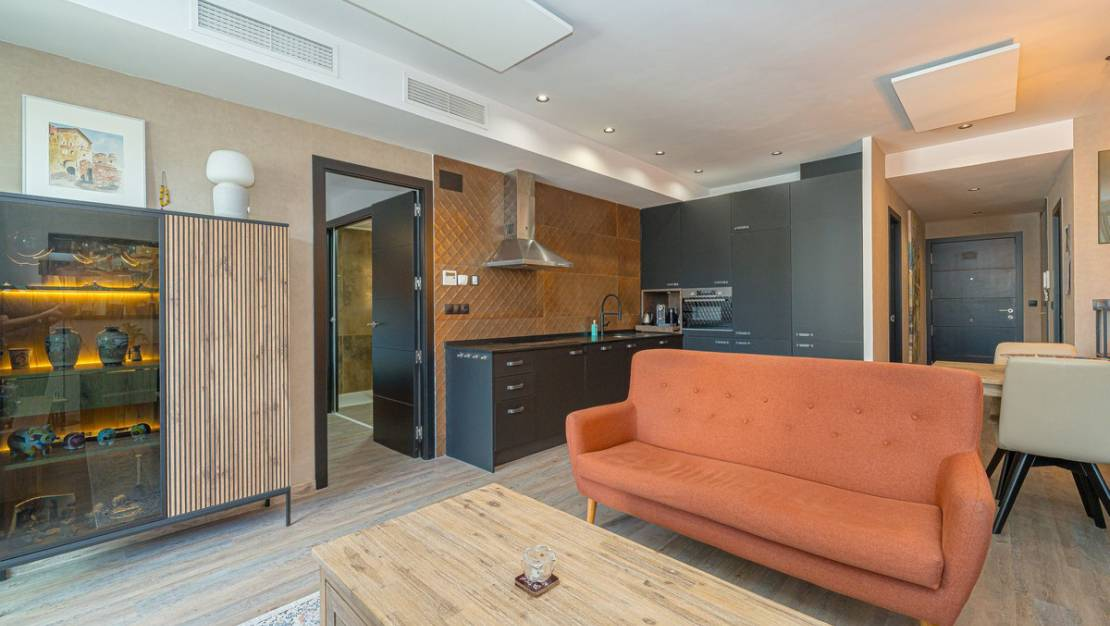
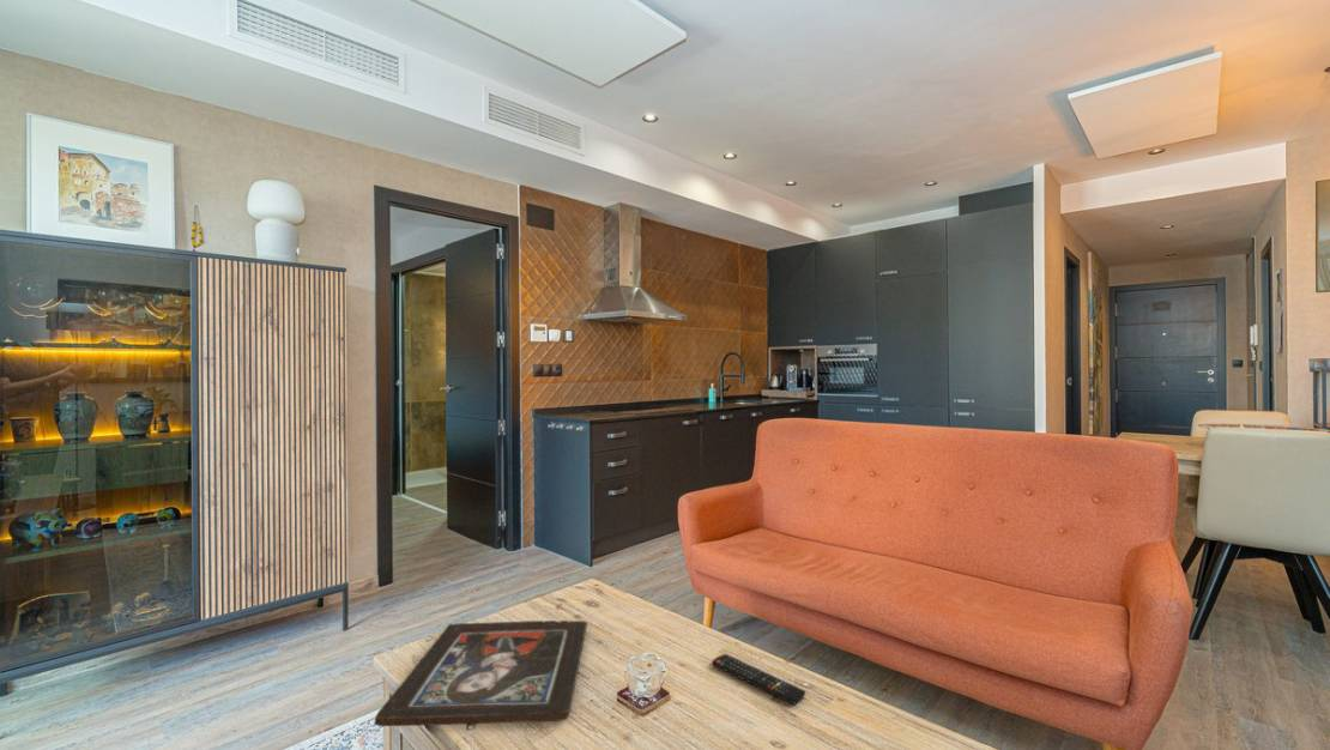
+ remote control [711,653,806,704]
+ religious icon [373,619,588,732]
